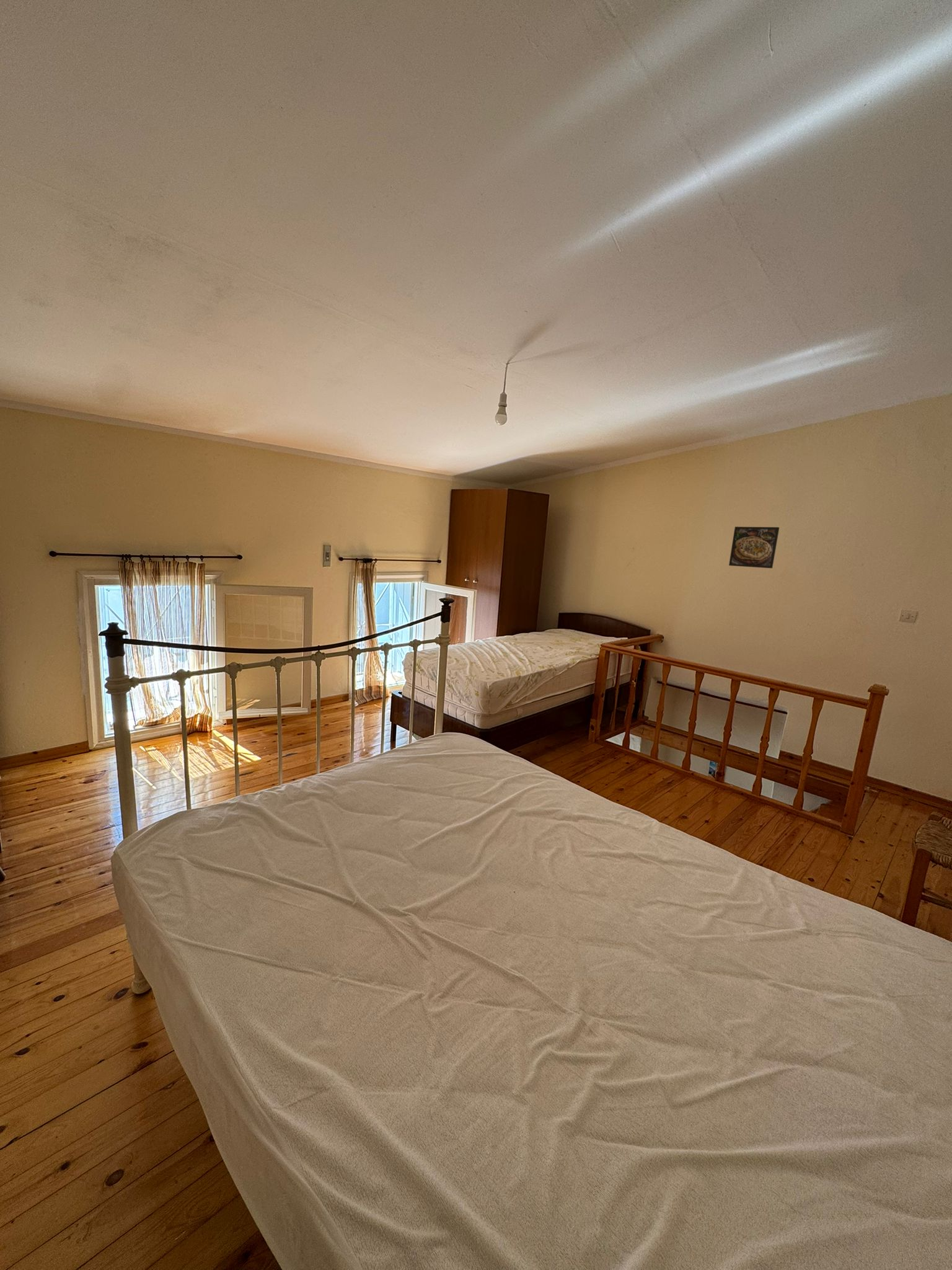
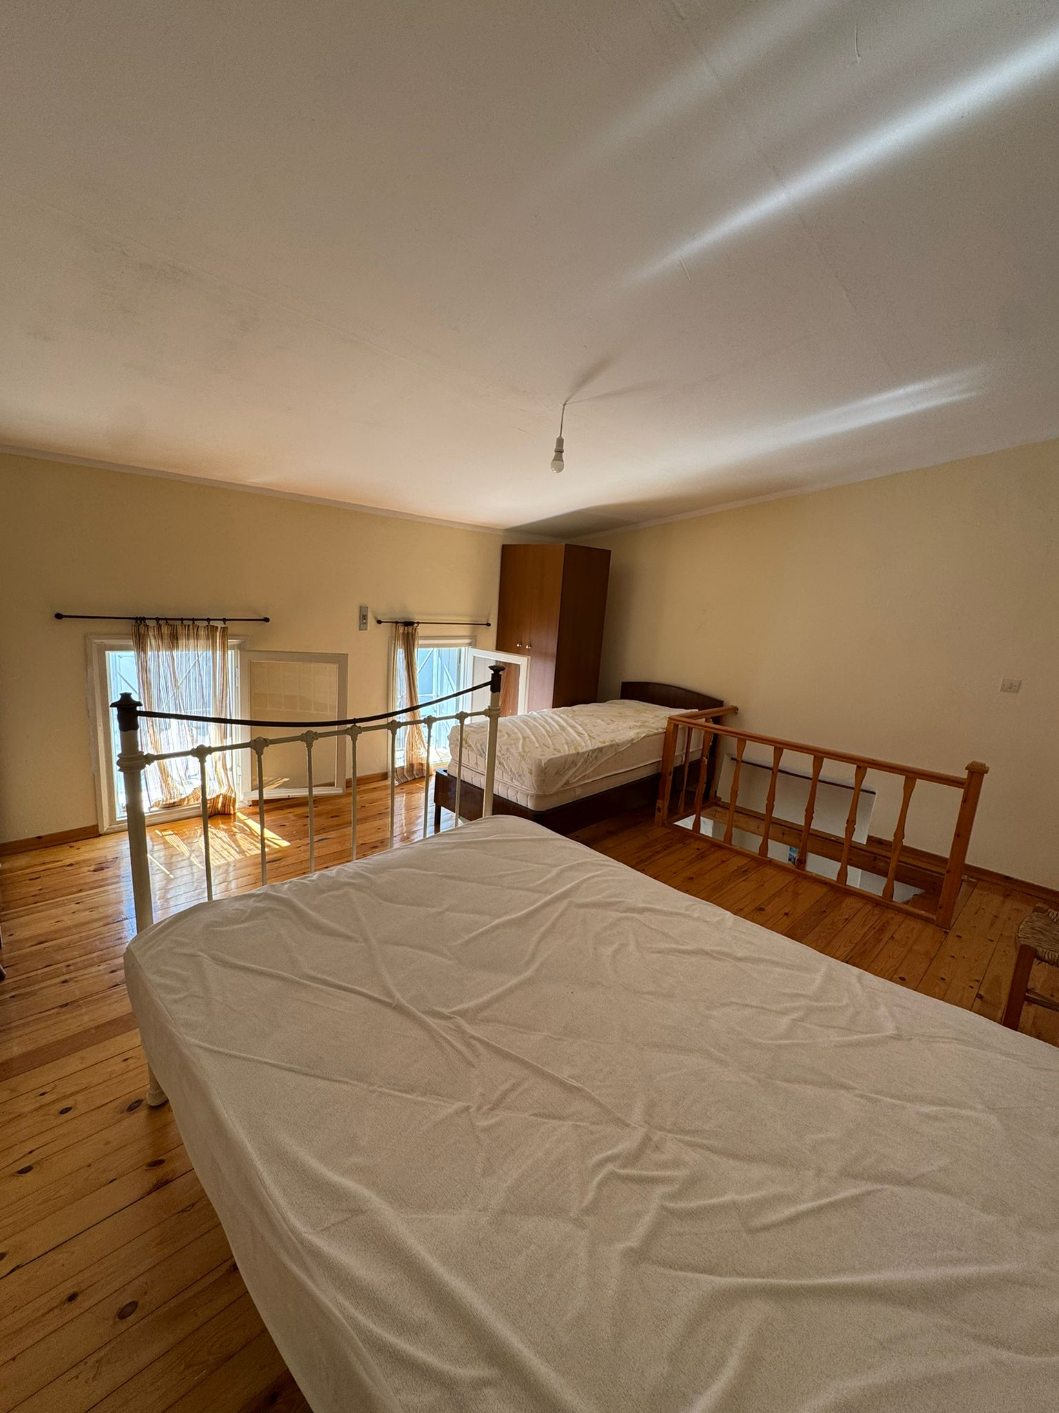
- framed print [728,526,780,569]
